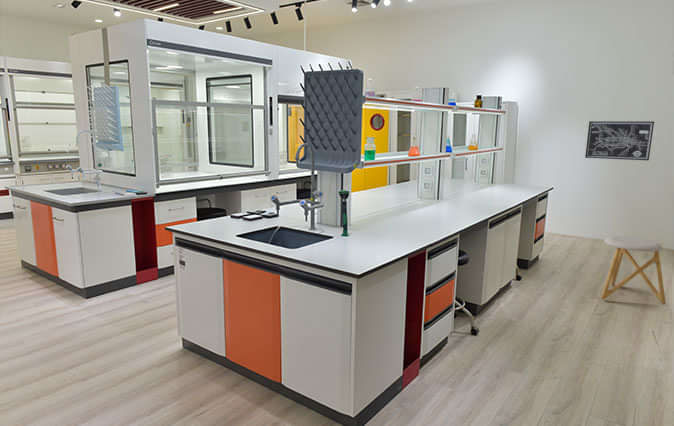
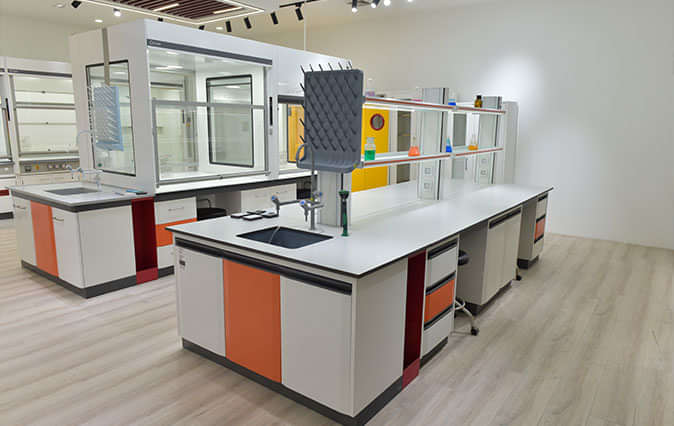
- wall art [584,120,655,161]
- stool [600,235,667,305]
